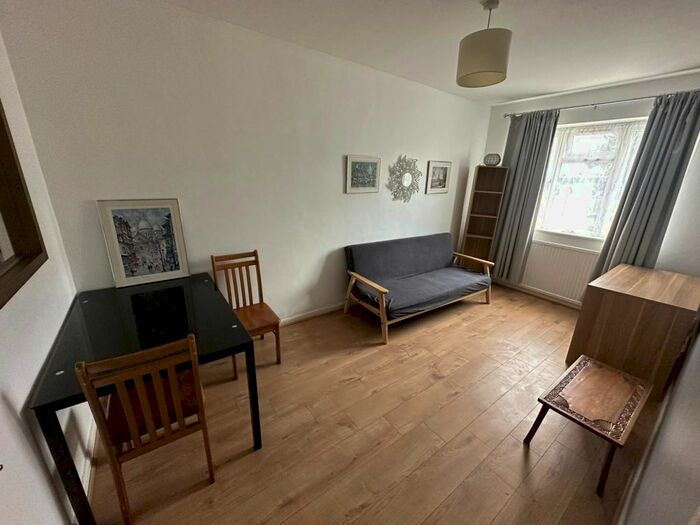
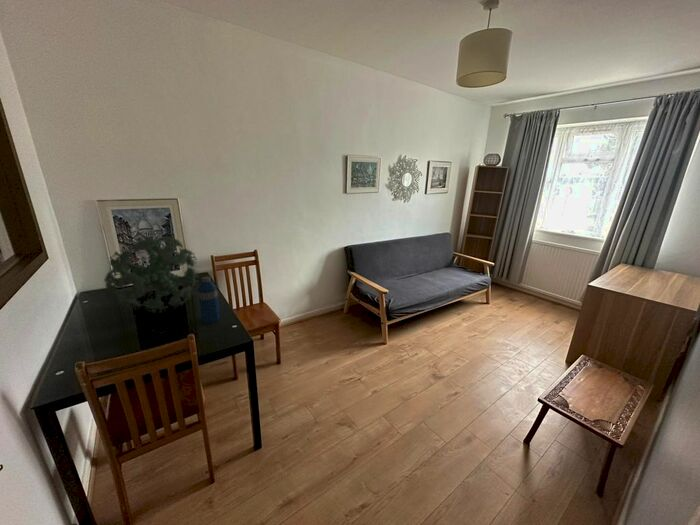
+ plant [103,235,200,314]
+ water bottle [197,275,222,324]
